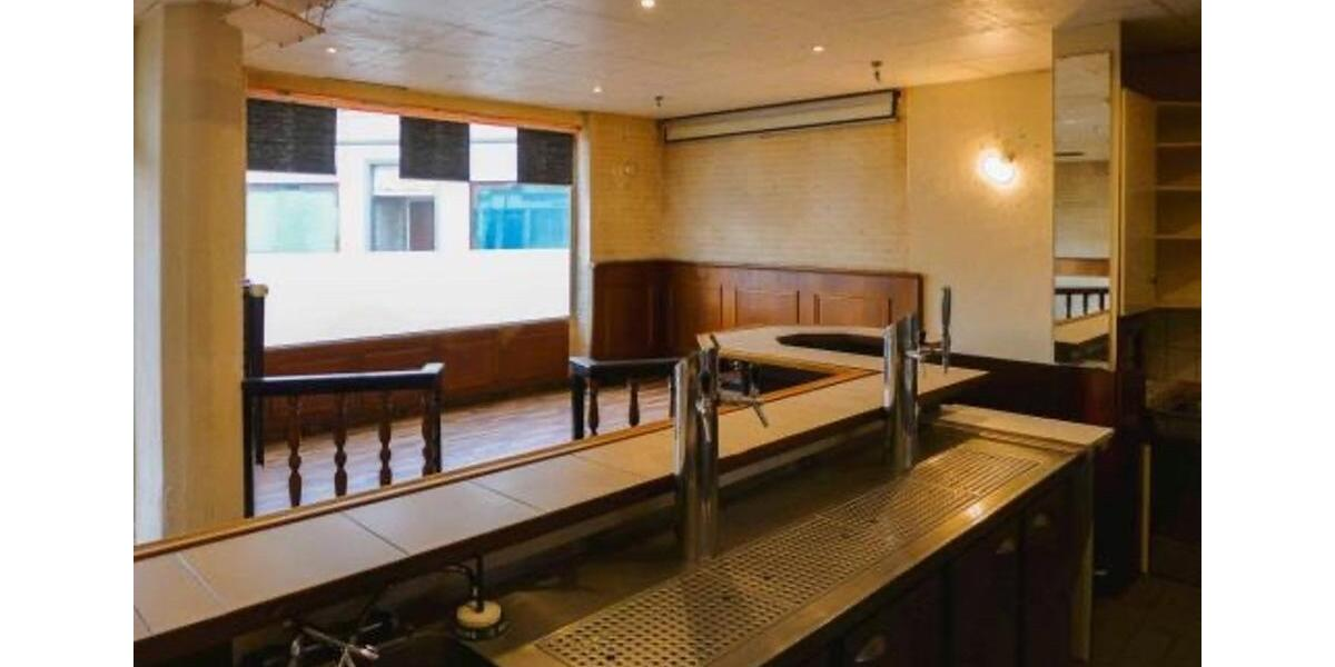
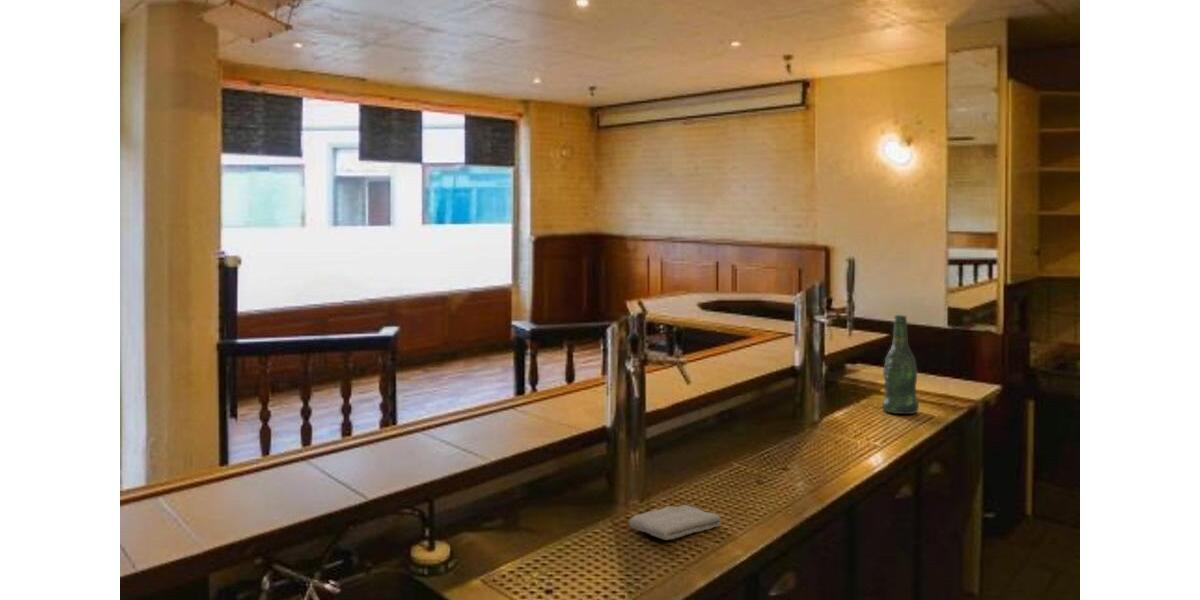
+ beer bottle [881,314,920,415]
+ washcloth [628,504,722,541]
